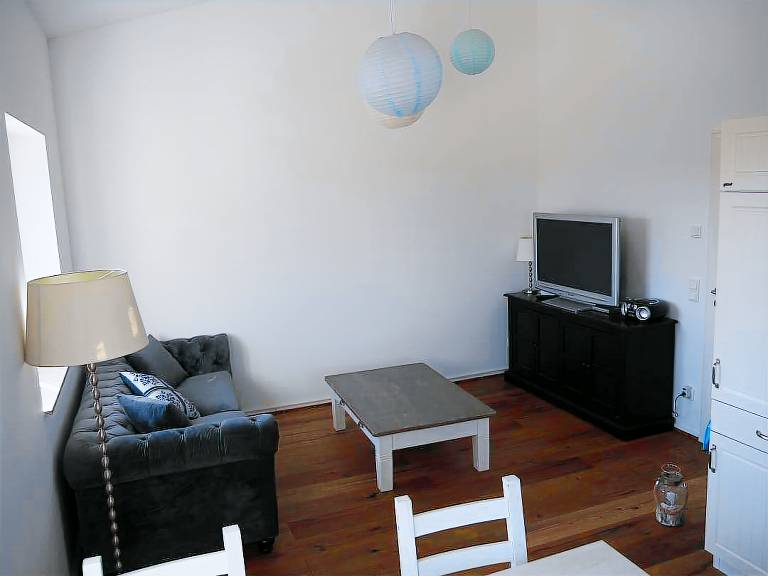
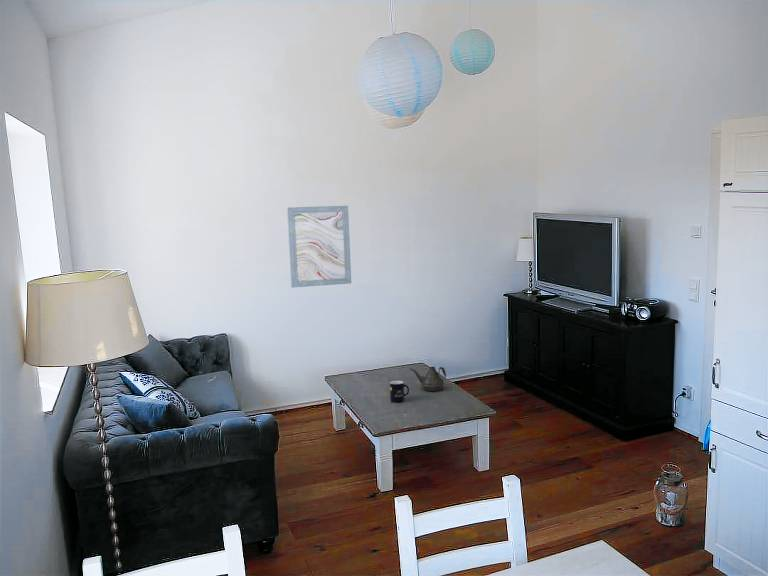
+ wall art [286,205,352,289]
+ teapot [409,366,447,392]
+ mug [389,380,410,403]
